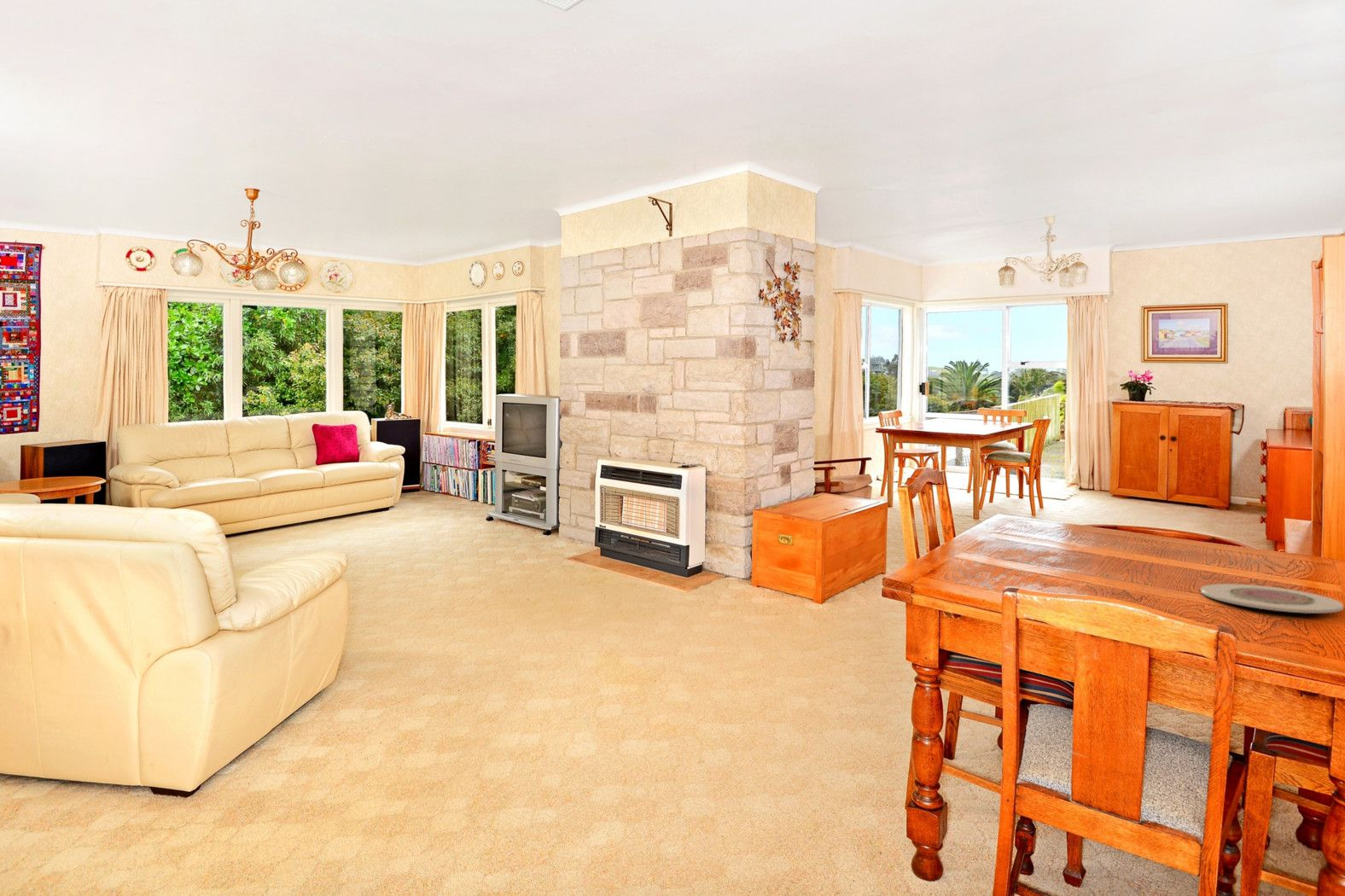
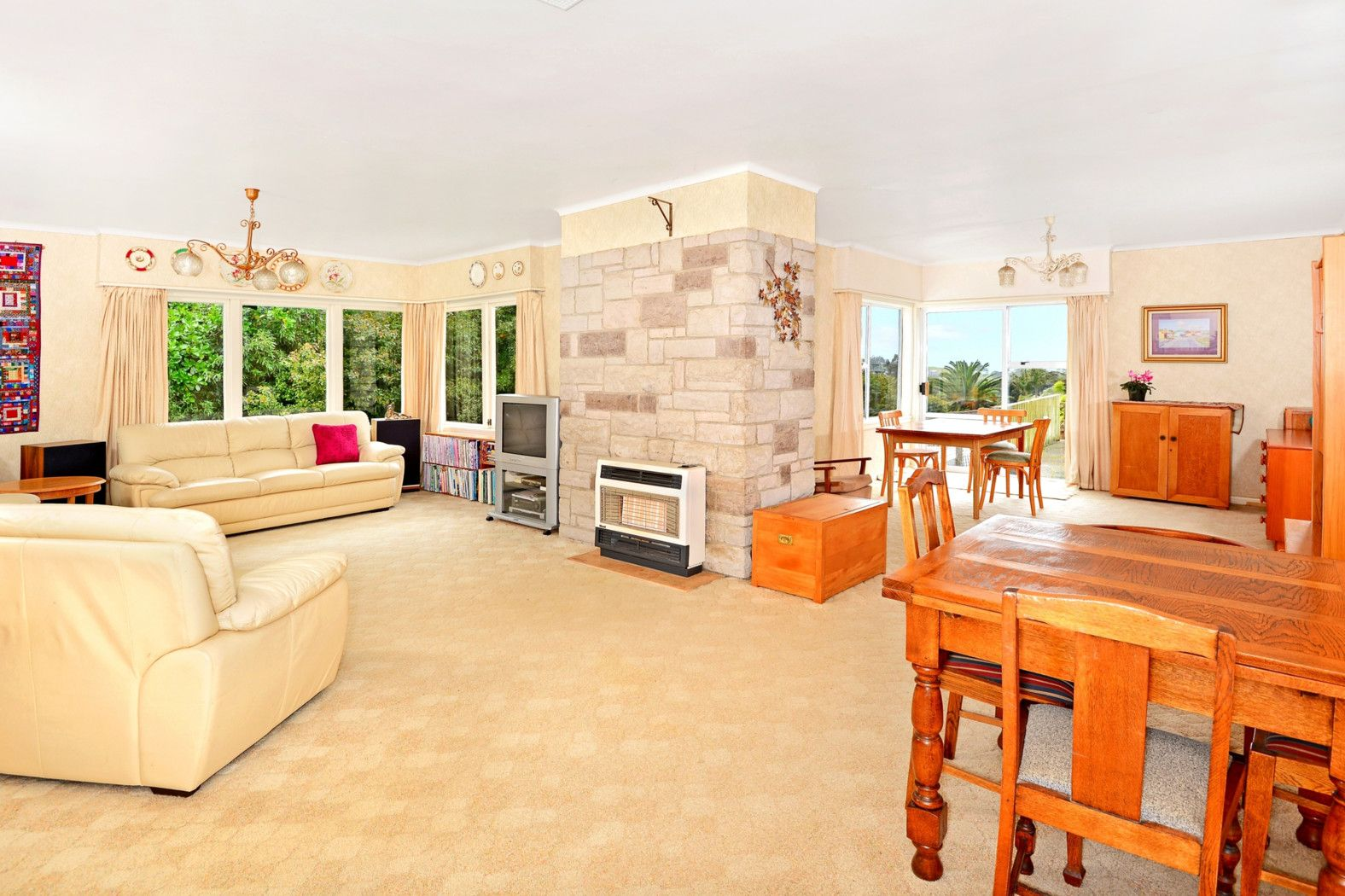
- plate [1200,583,1344,614]
